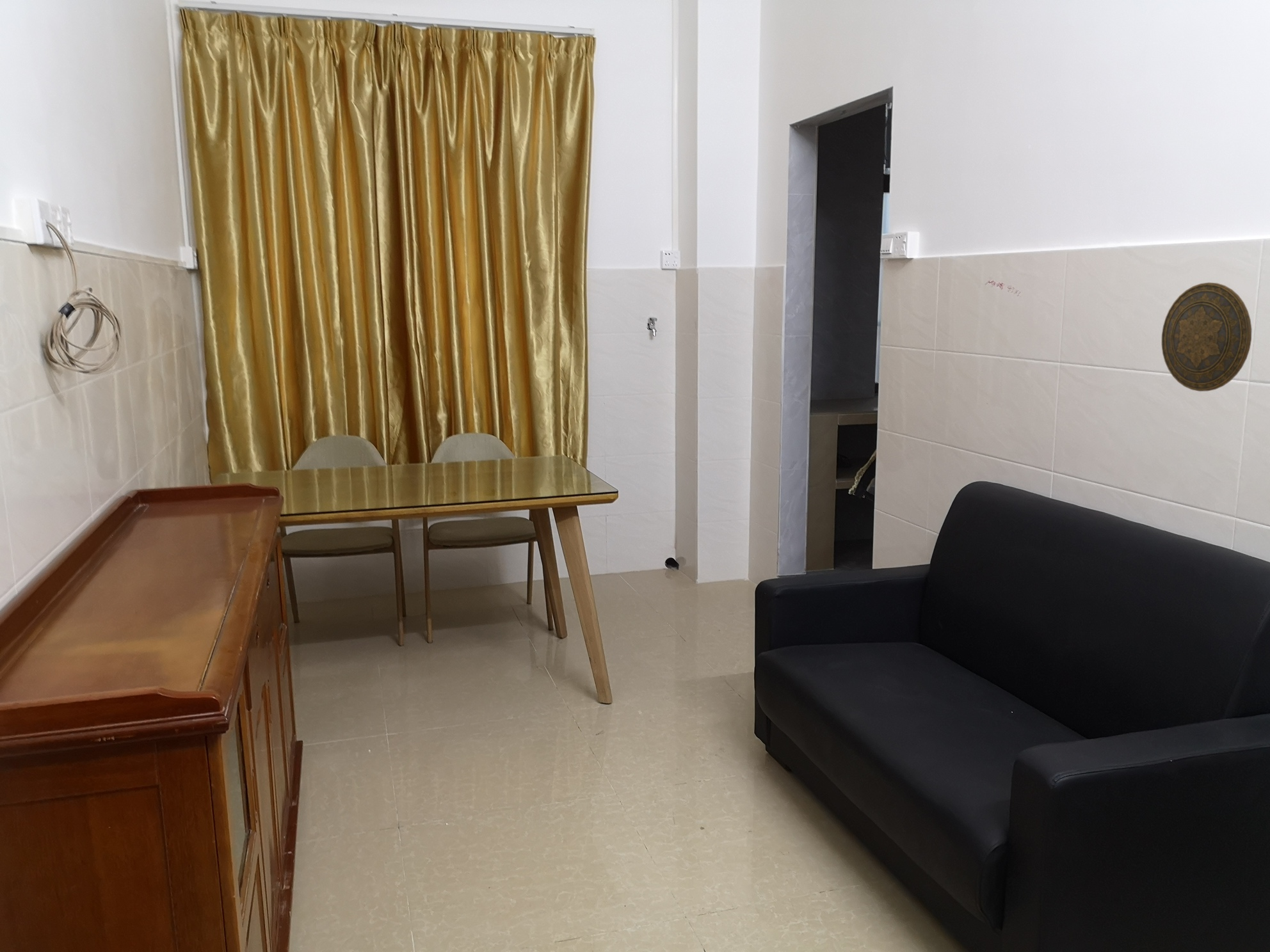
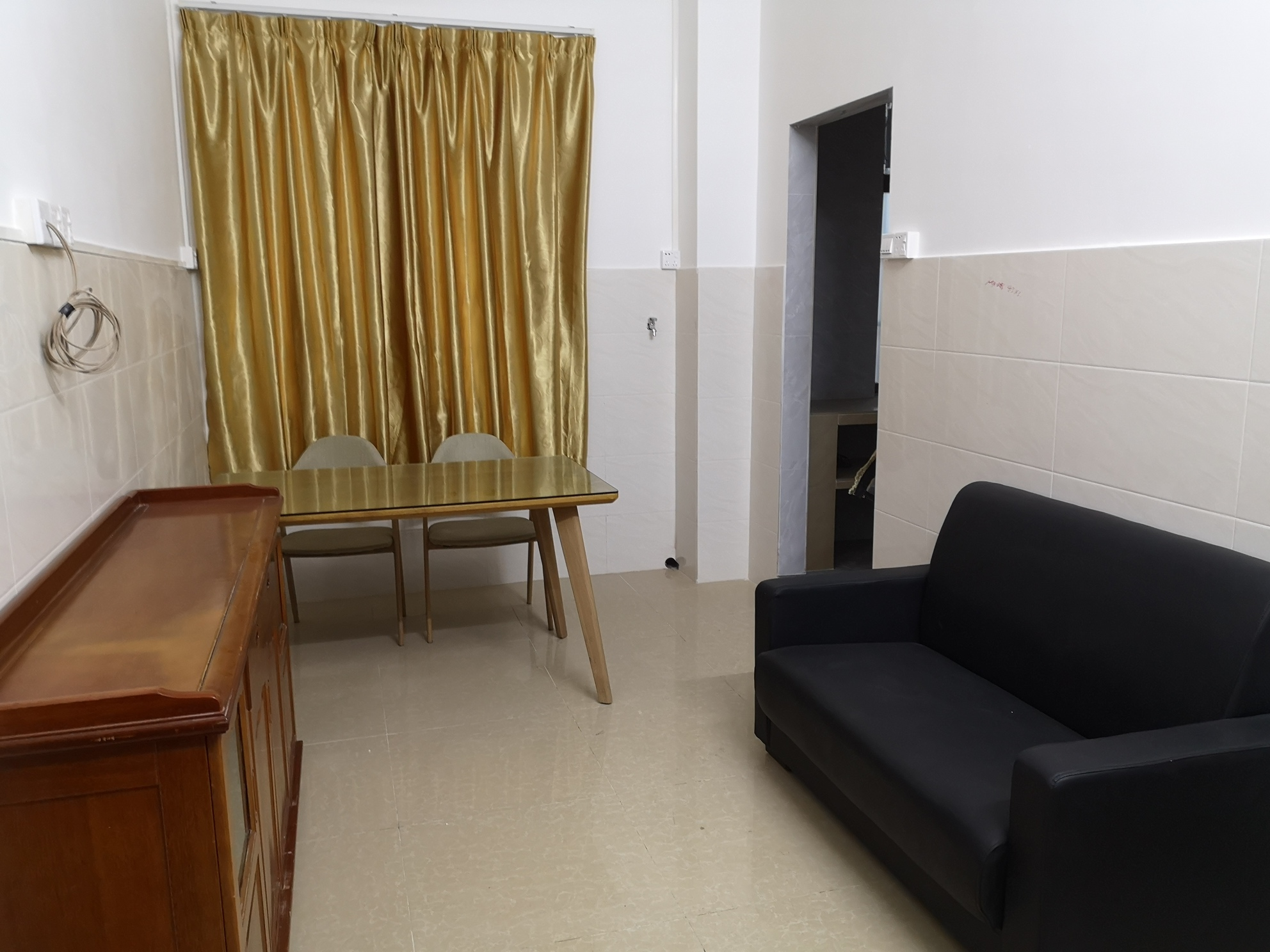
- decorative plate [1161,282,1252,392]
